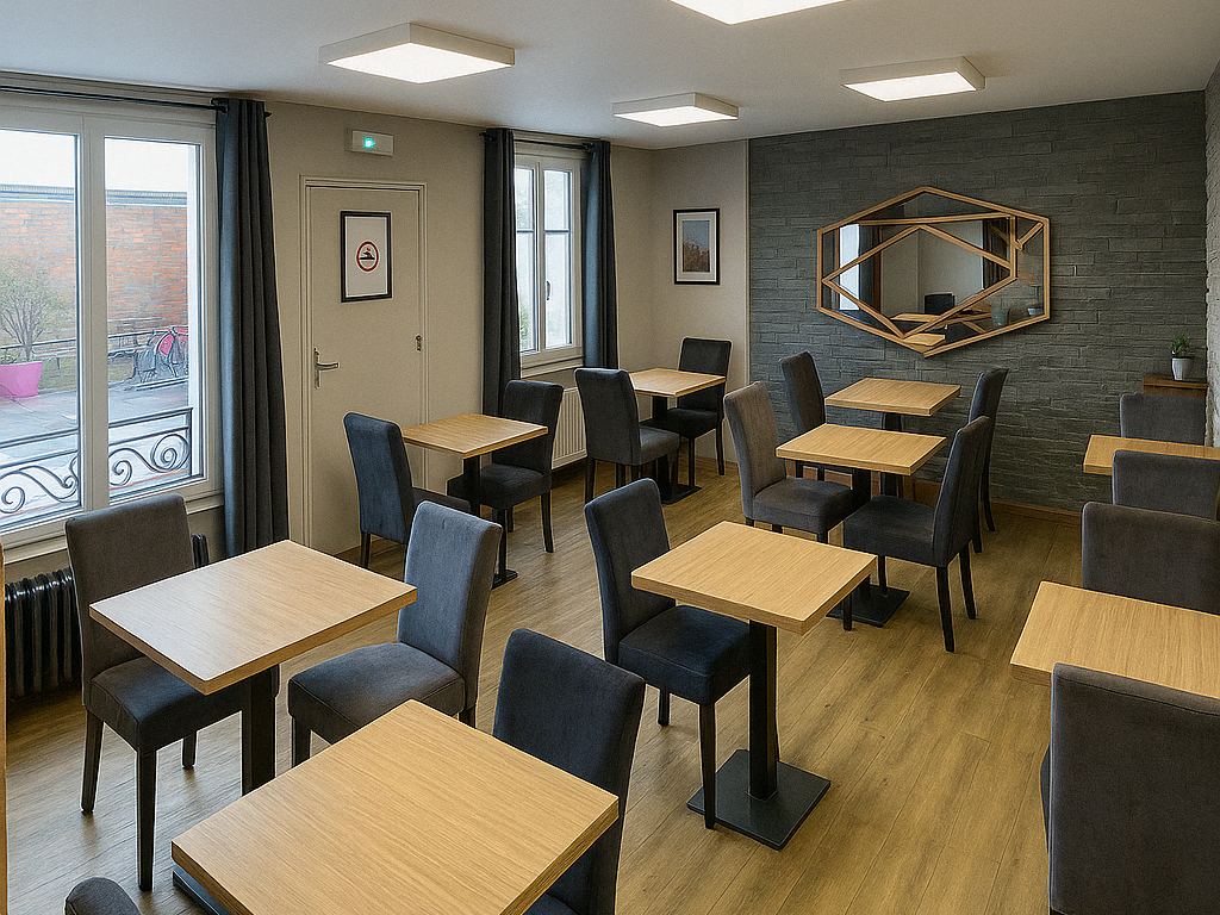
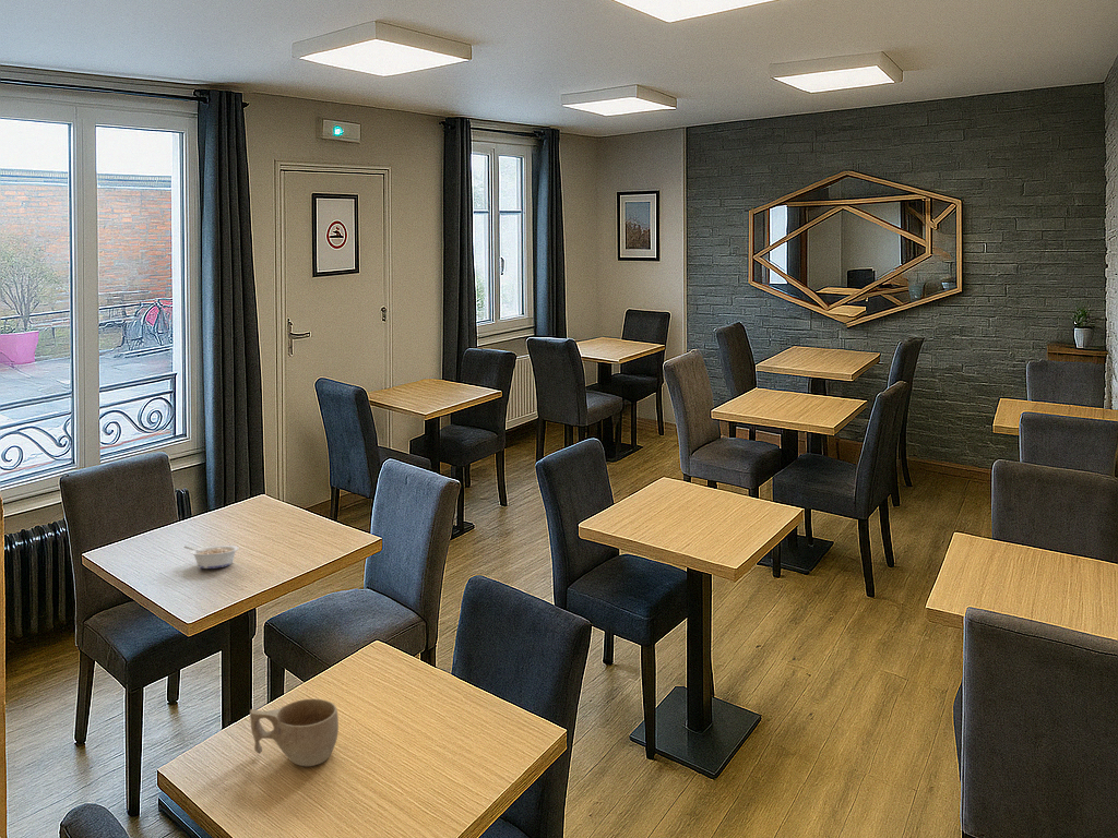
+ legume [182,544,240,570]
+ cup [249,697,340,767]
